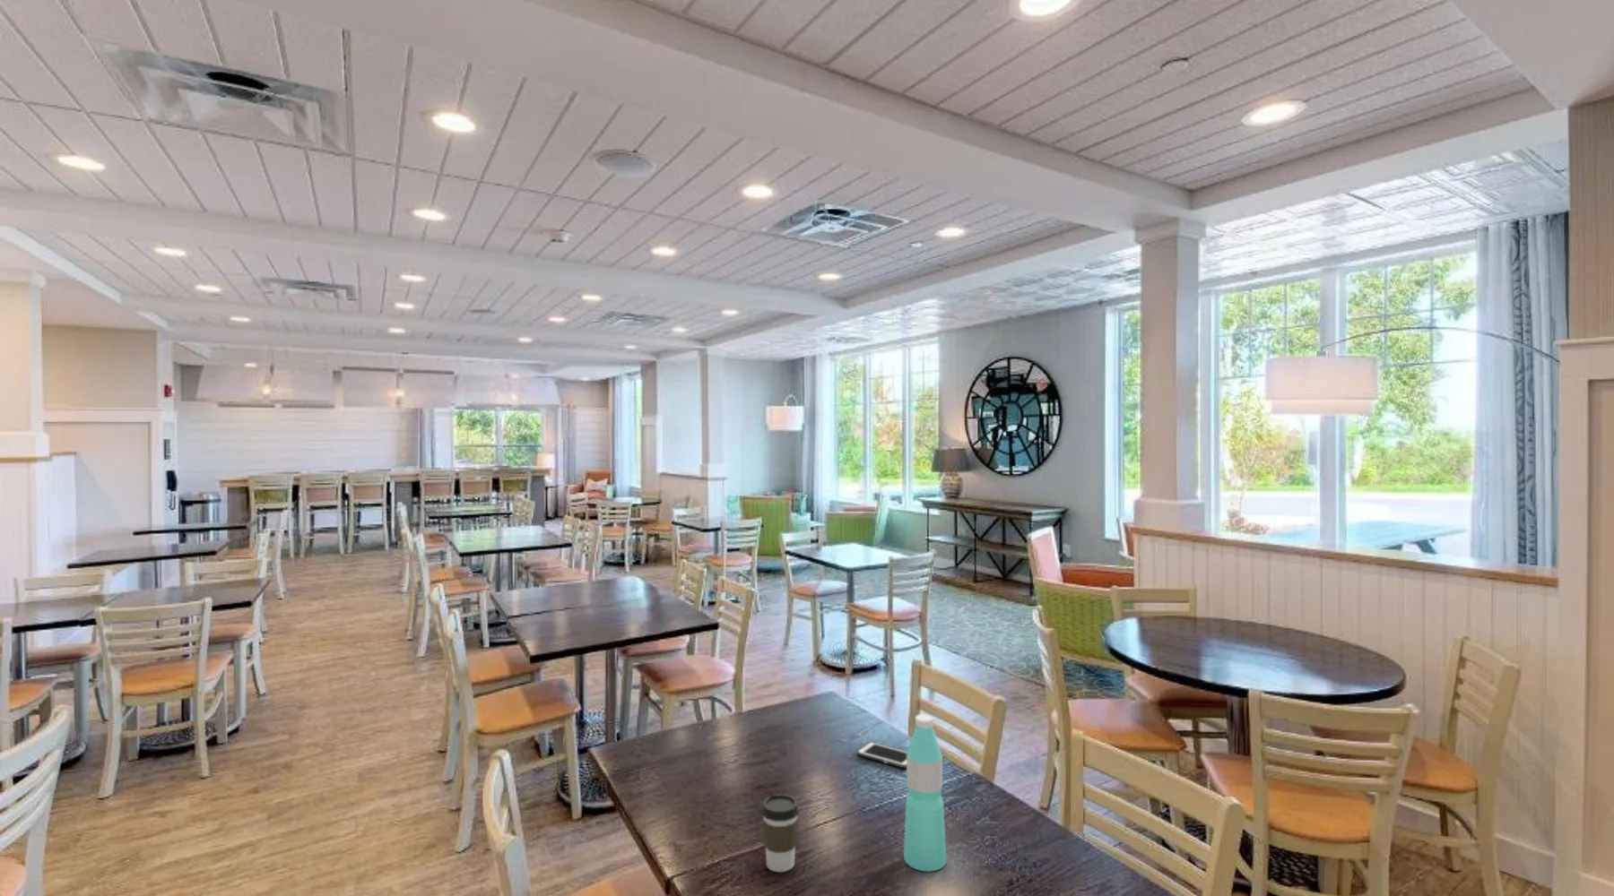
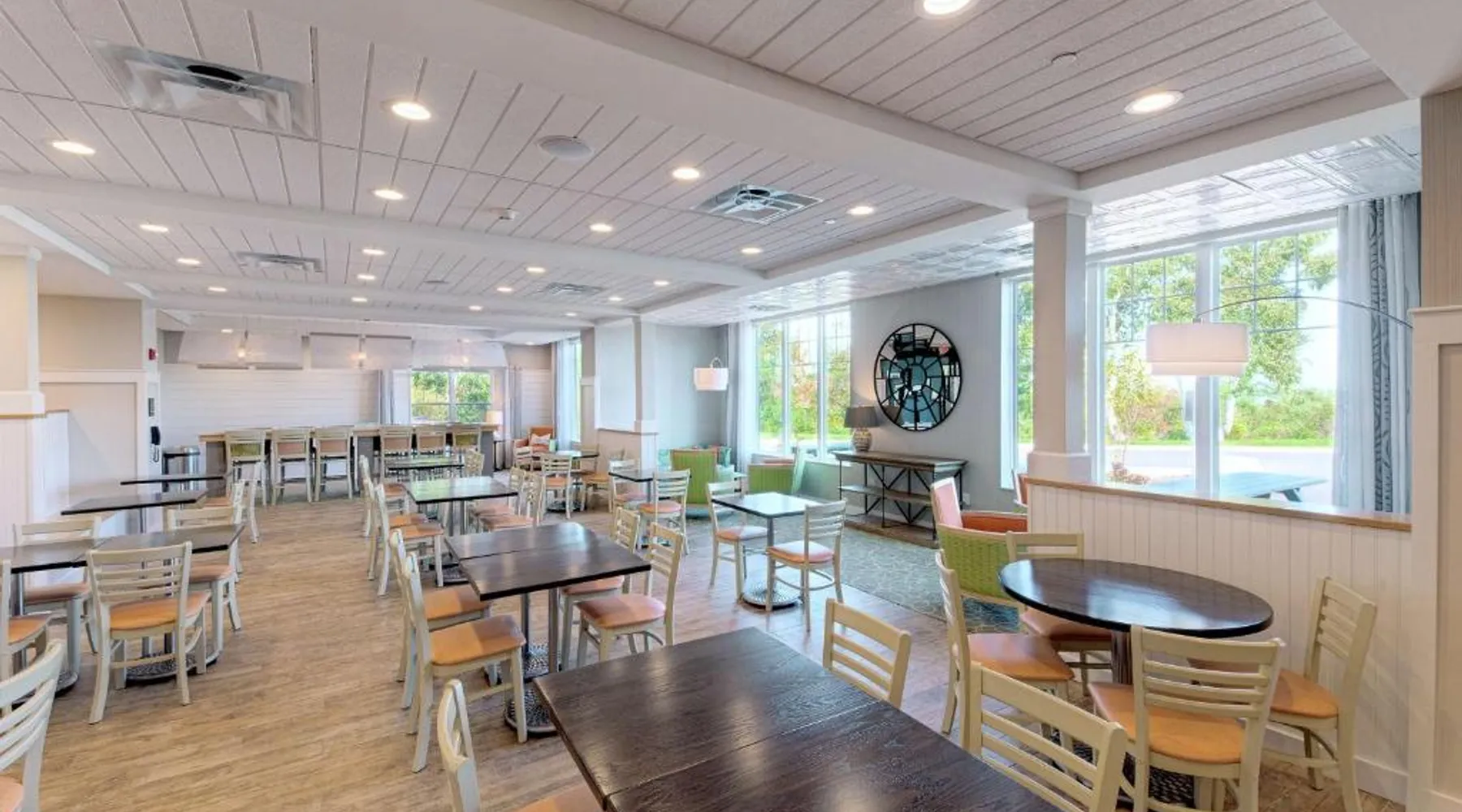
- coffee cup [761,793,800,873]
- water bottle [903,713,947,872]
- cell phone [857,742,907,769]
